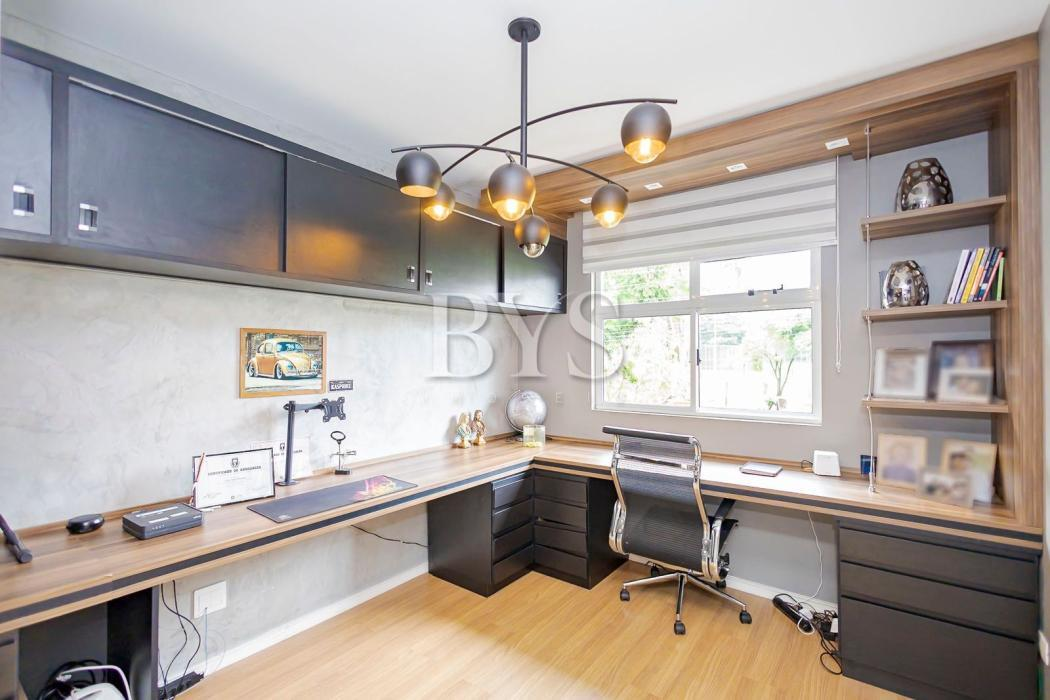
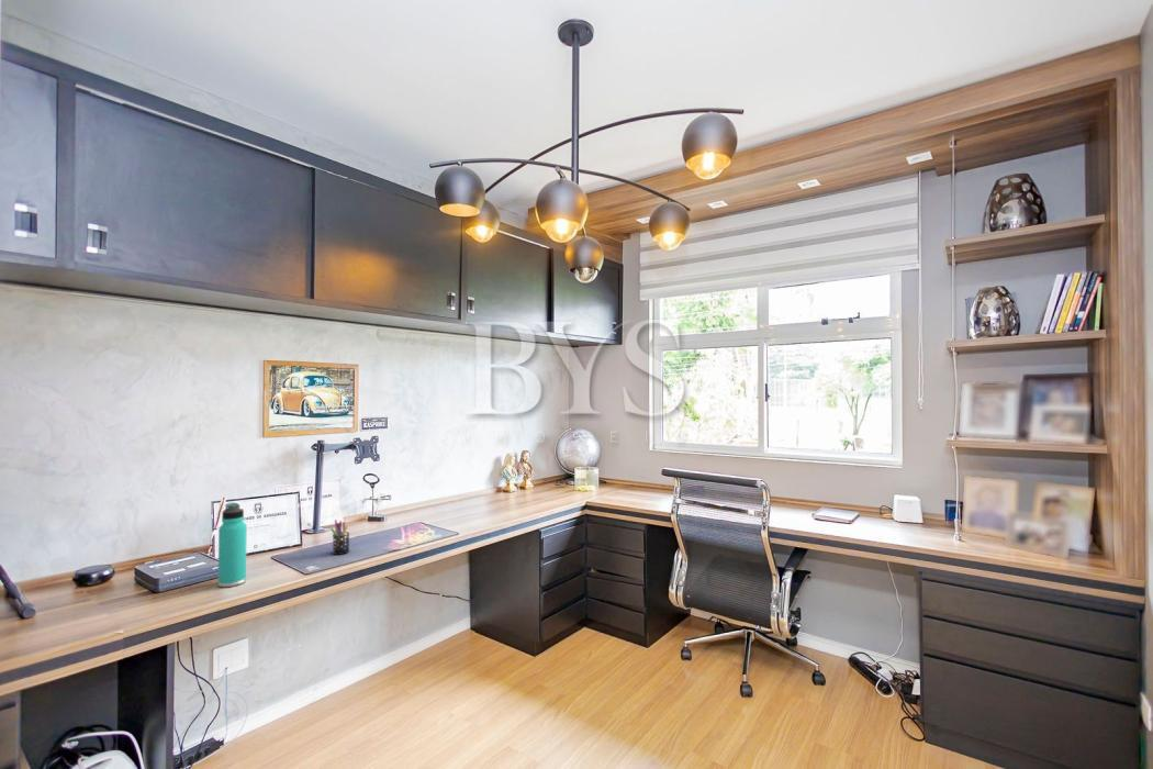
+ pen holder [329,519,350,556]
+ thermos bottle [217,502,248,588]
